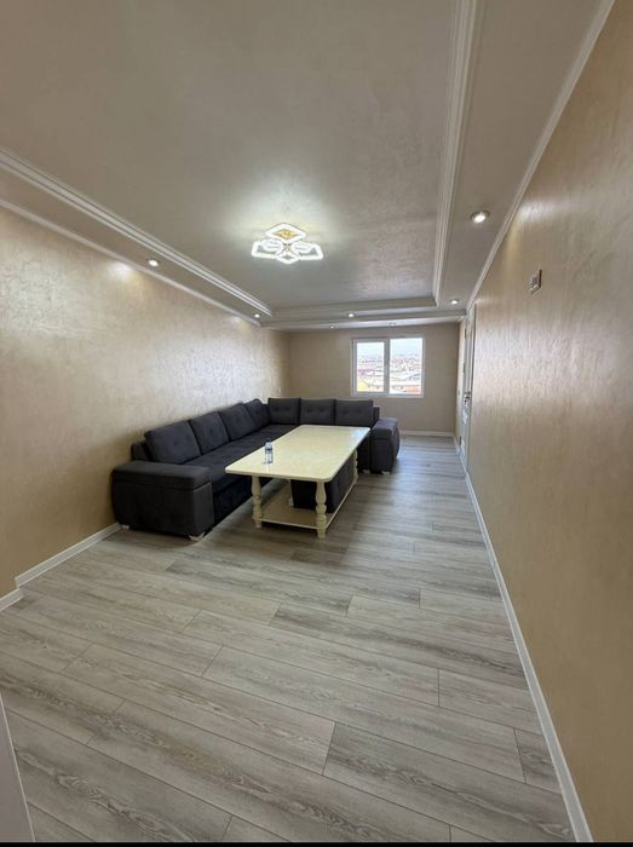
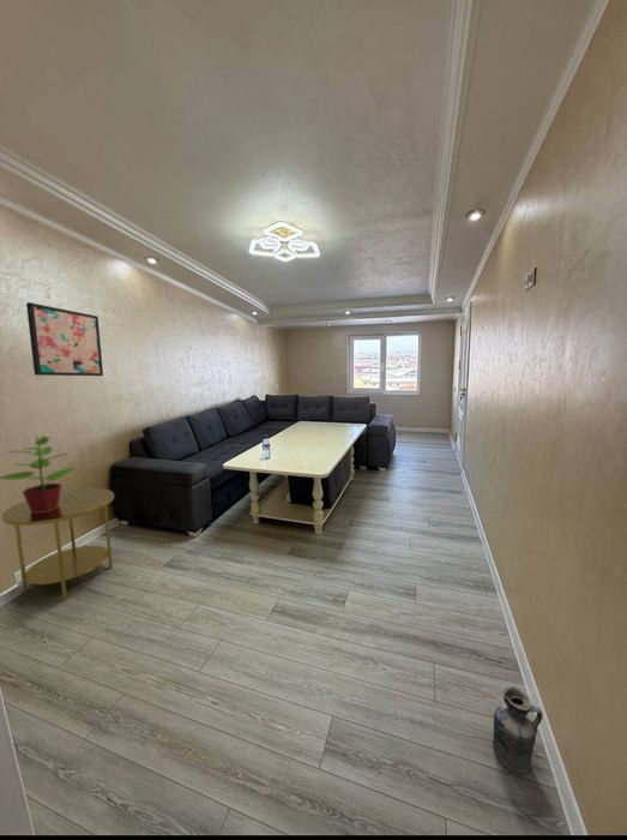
+ side table [0,487,115,601]
+ wall art [25,301,104,377]
+ ceramic jug [492,685,543,775]
+ potted plant [0,432,77,514]
